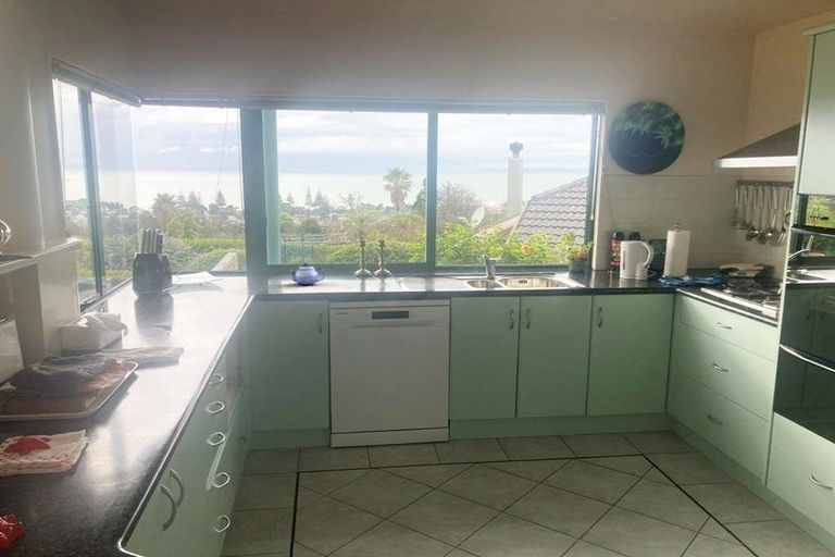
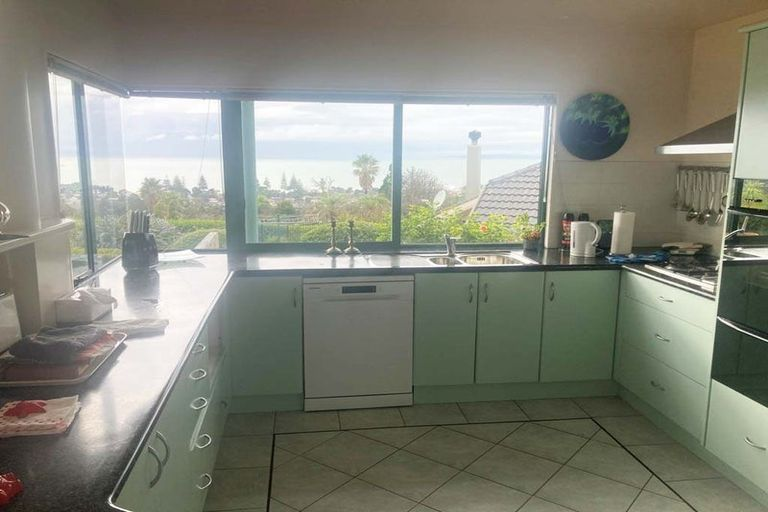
- teapot [289,262,326,286]
